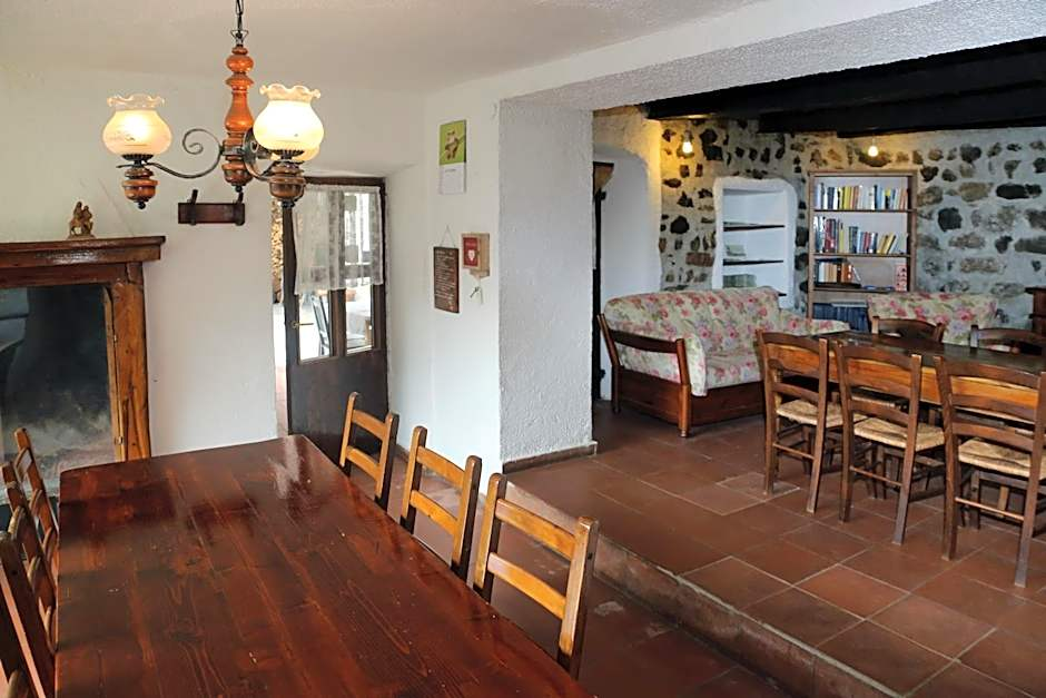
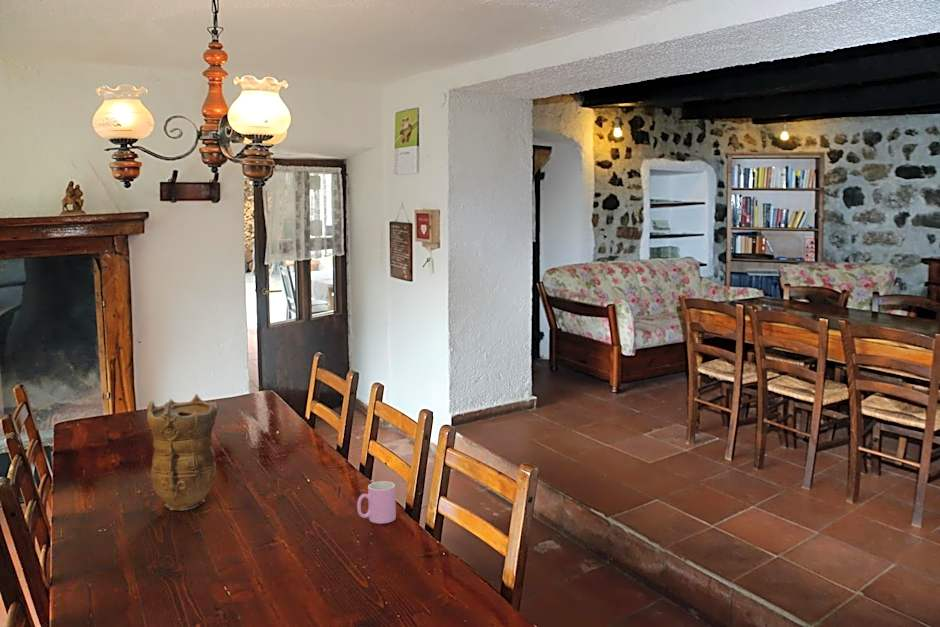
+ cup [356,480,397,525]
+ vase [146,393,219,511]
